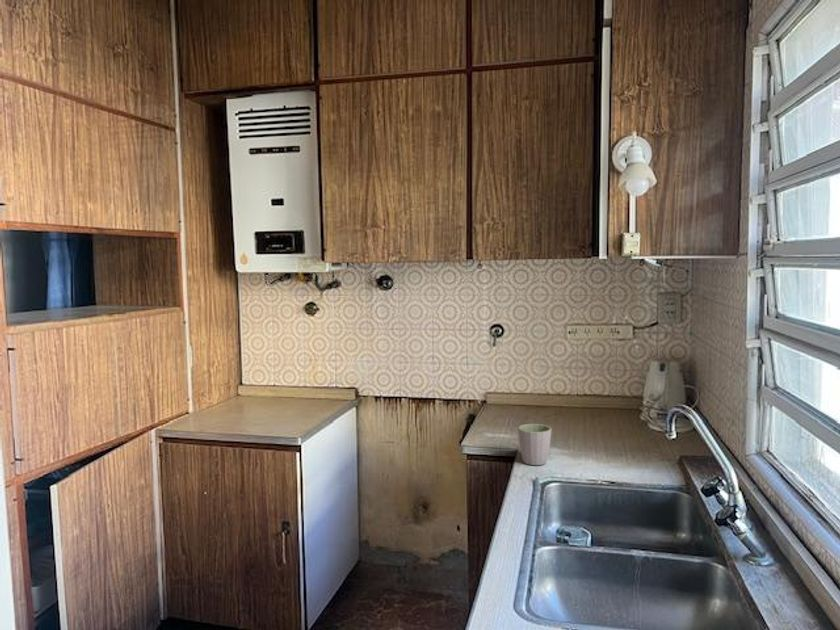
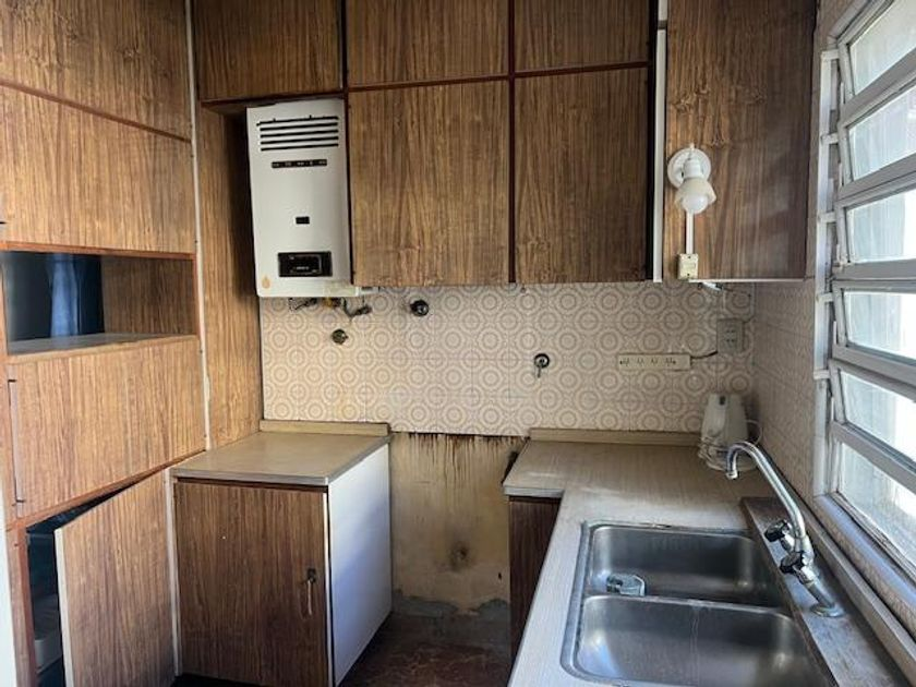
- mug [517,423,553,466]
